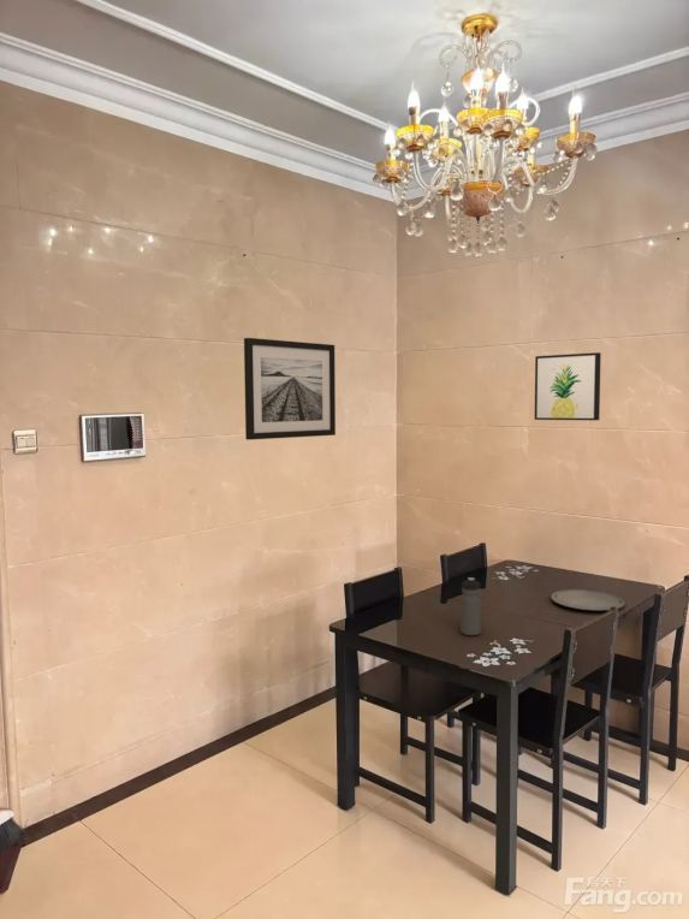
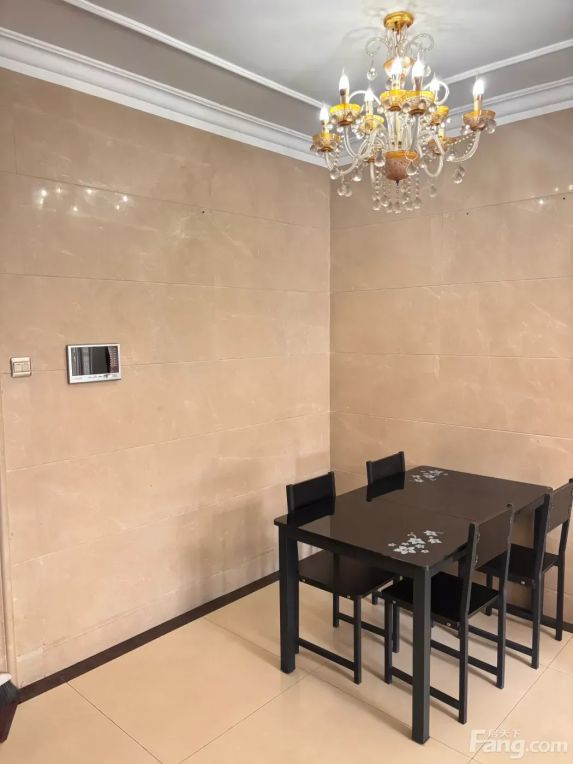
- wall art [534,351,602,421]
- wall art [243,337,337,441]
- plate [550,588,626,611]
- water bottle [459,576,482,636]
